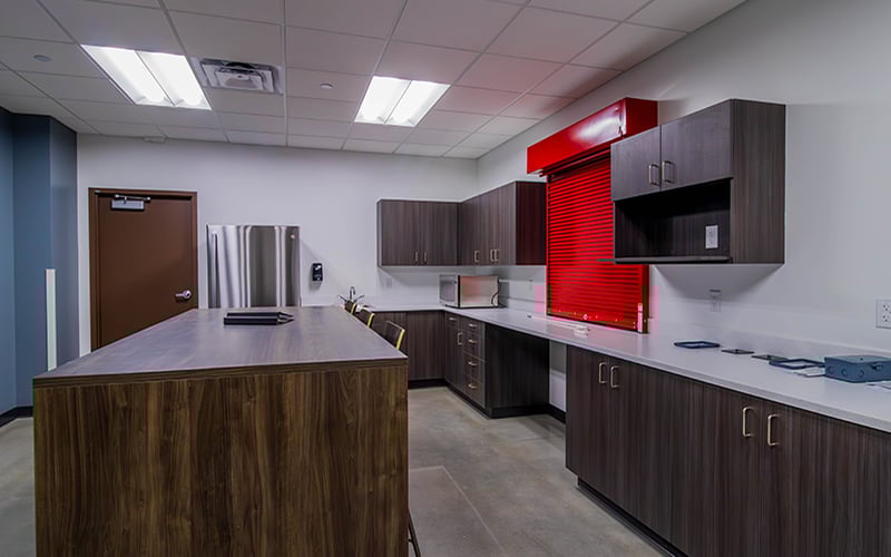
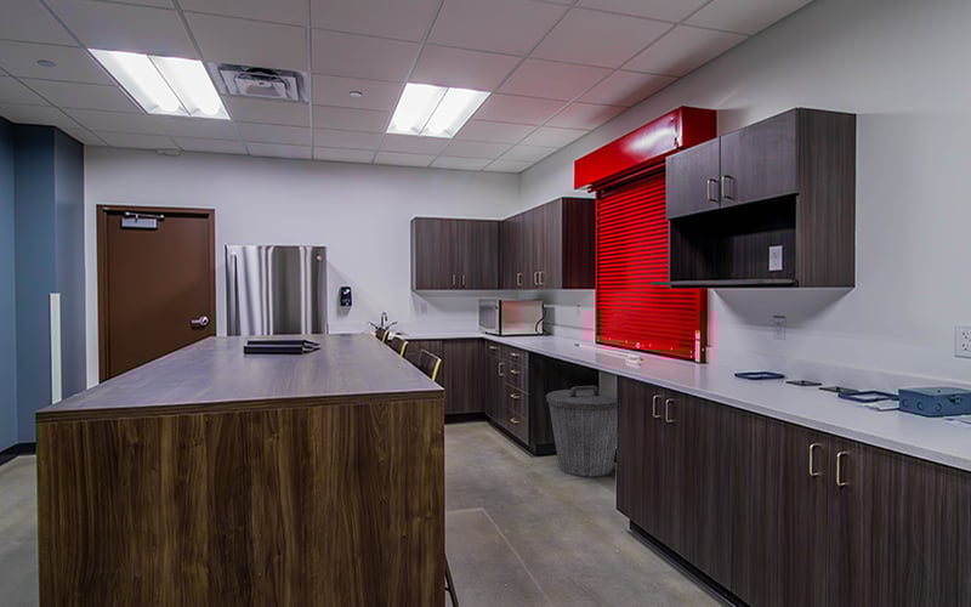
+ trash can [545,385,618,478]
